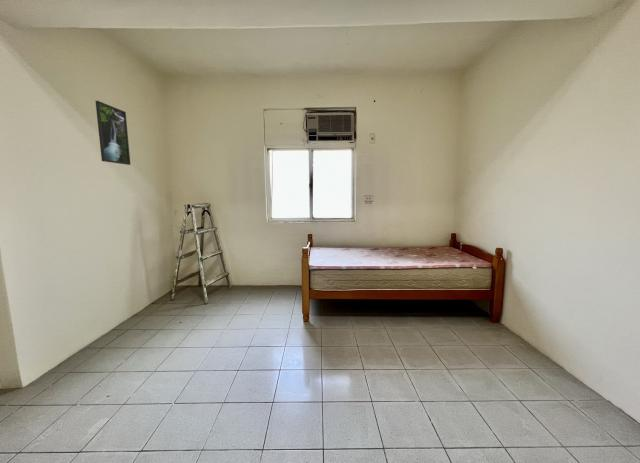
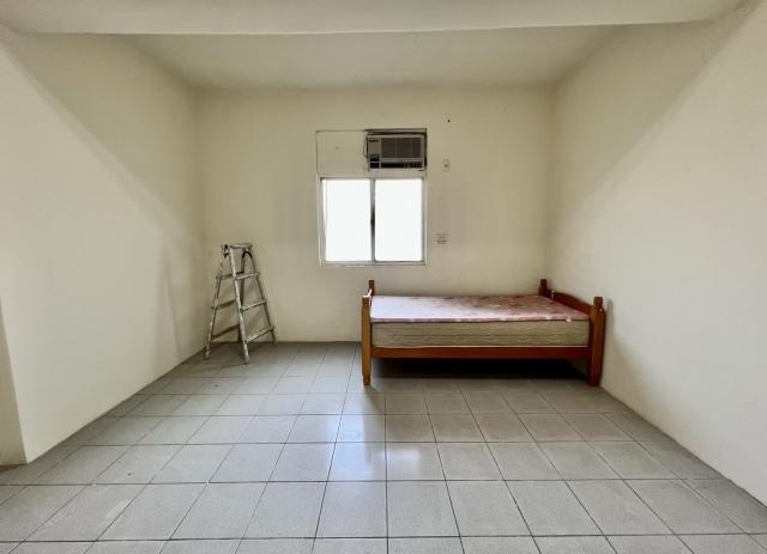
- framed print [94,100,131,166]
